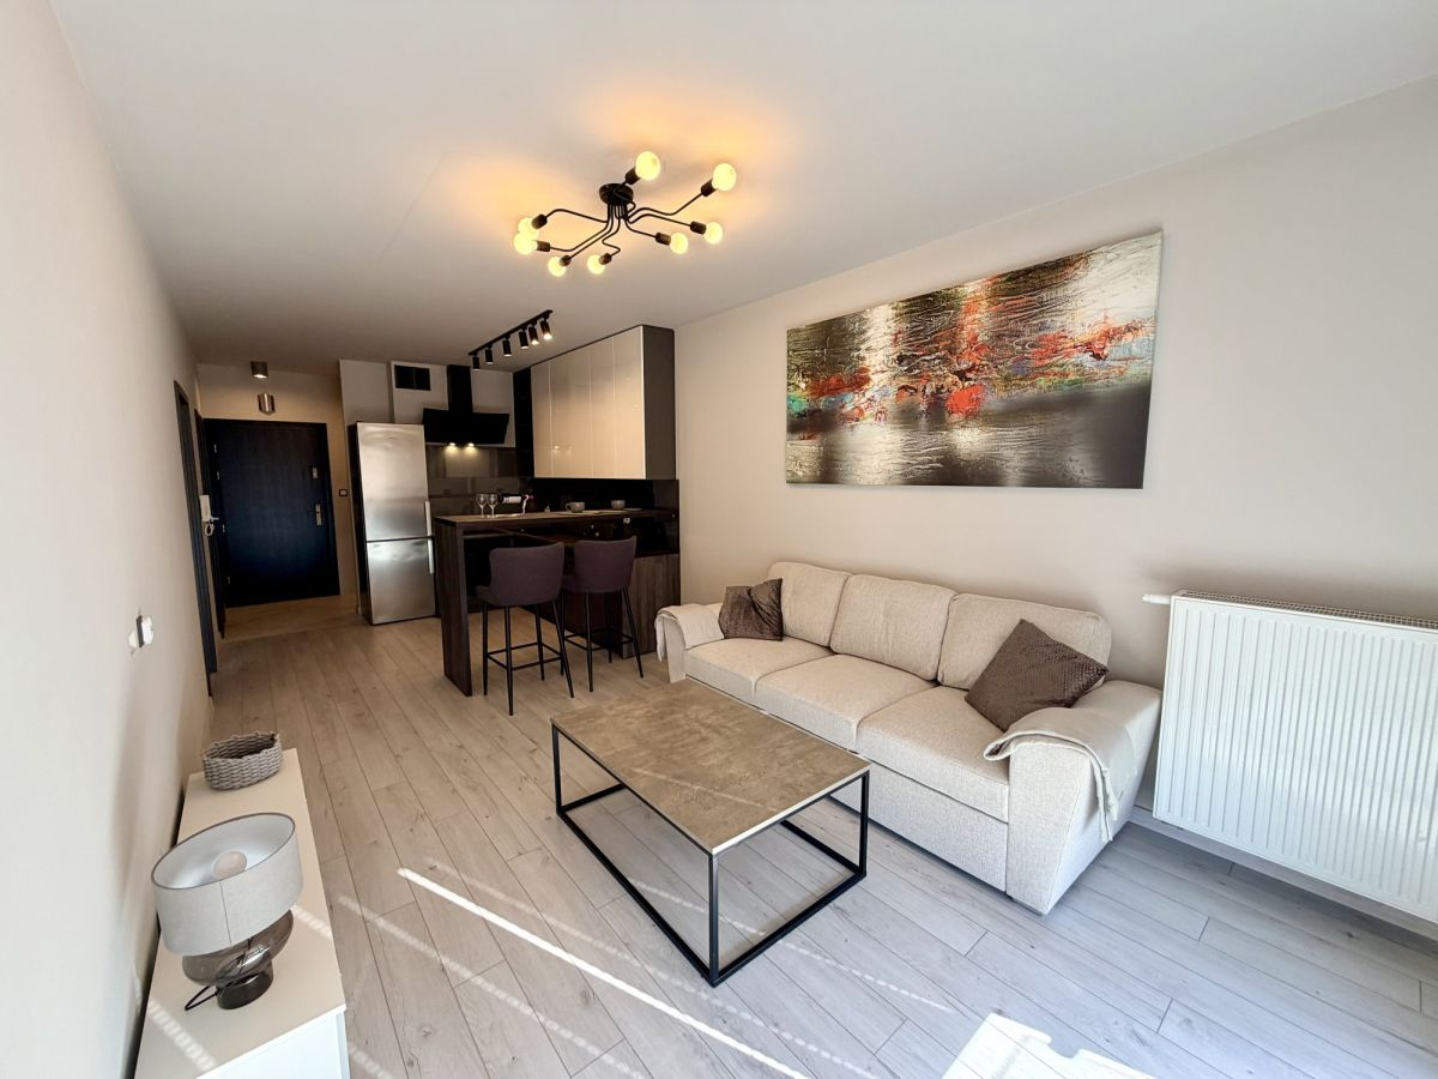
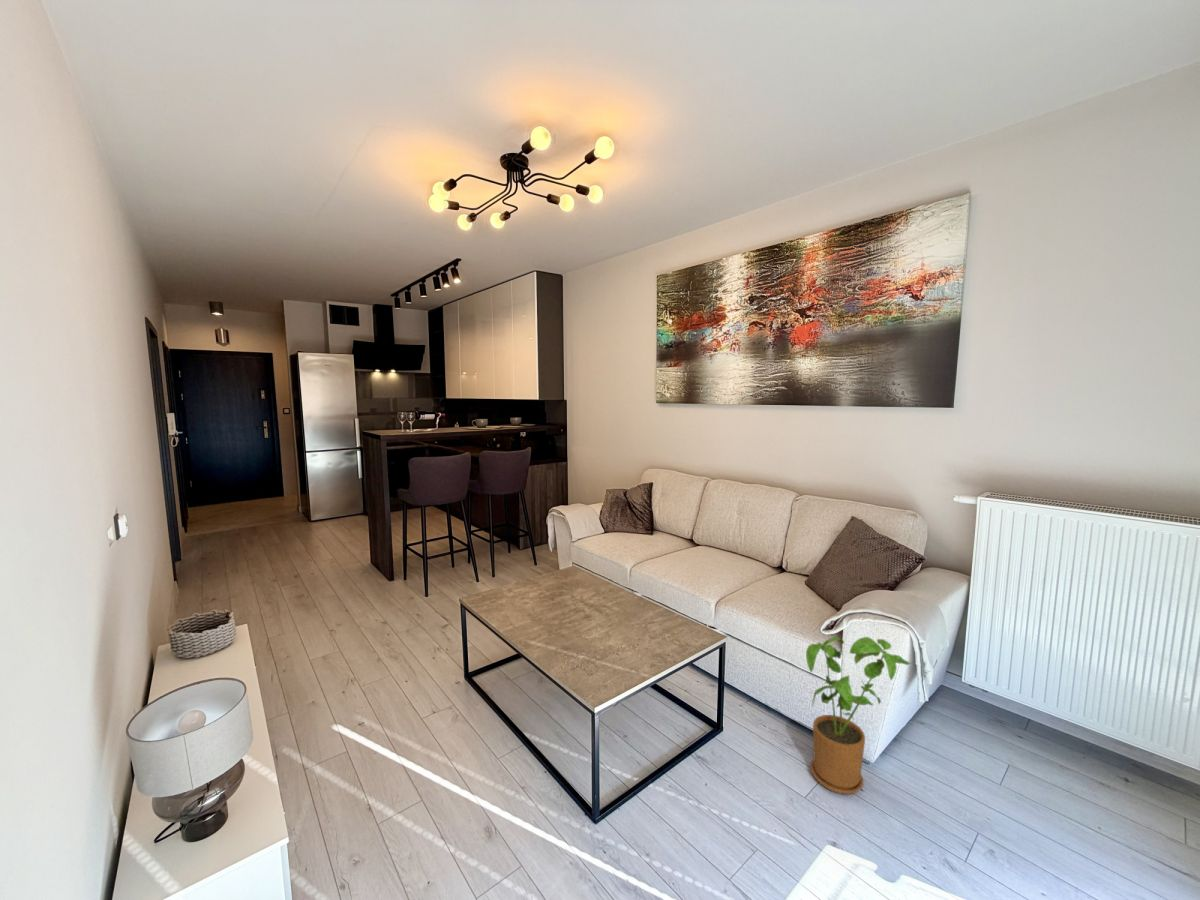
+ house plant [805,636,912,796]
